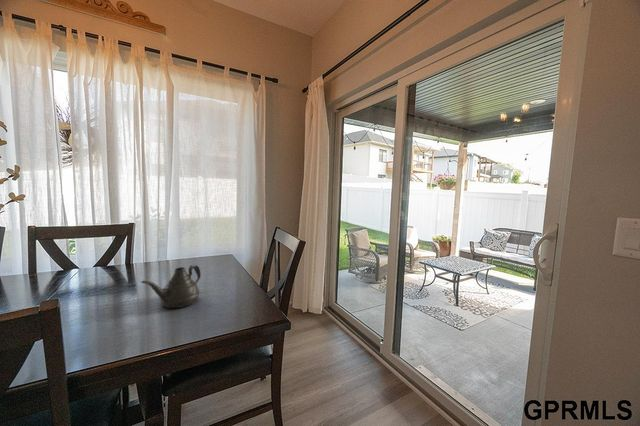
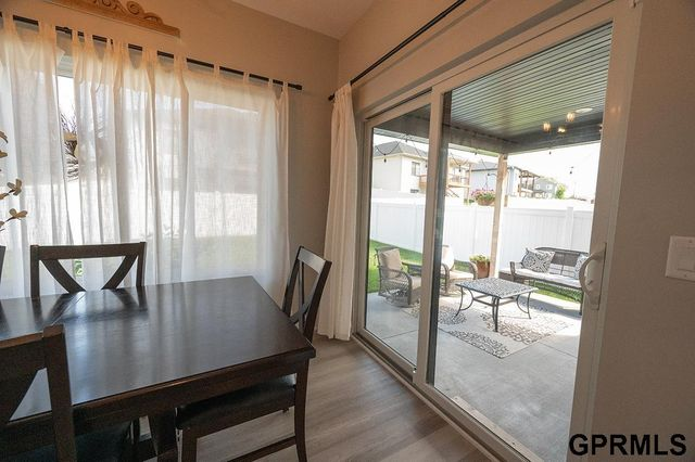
- teapot [140,264,202,309]
